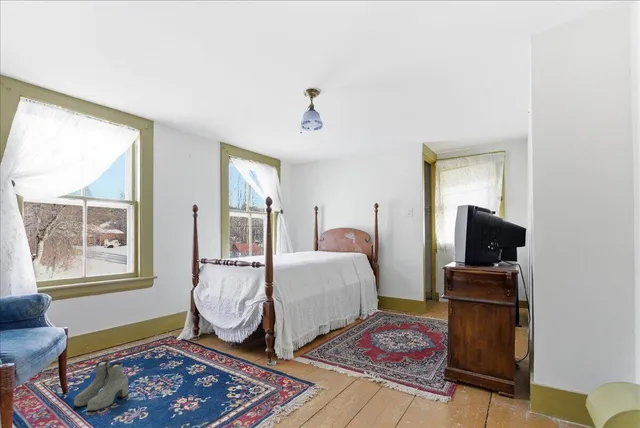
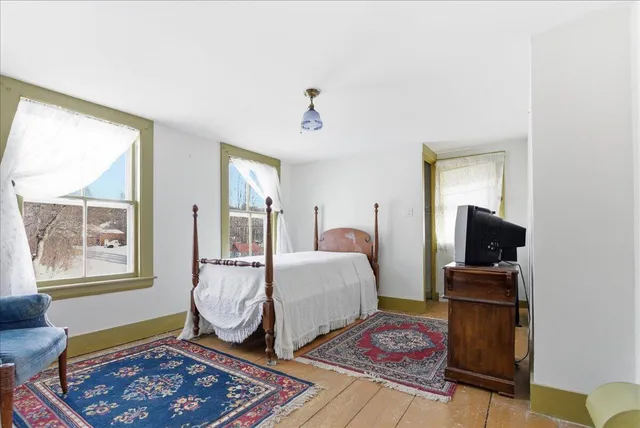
- boots [73,359,129,412]
